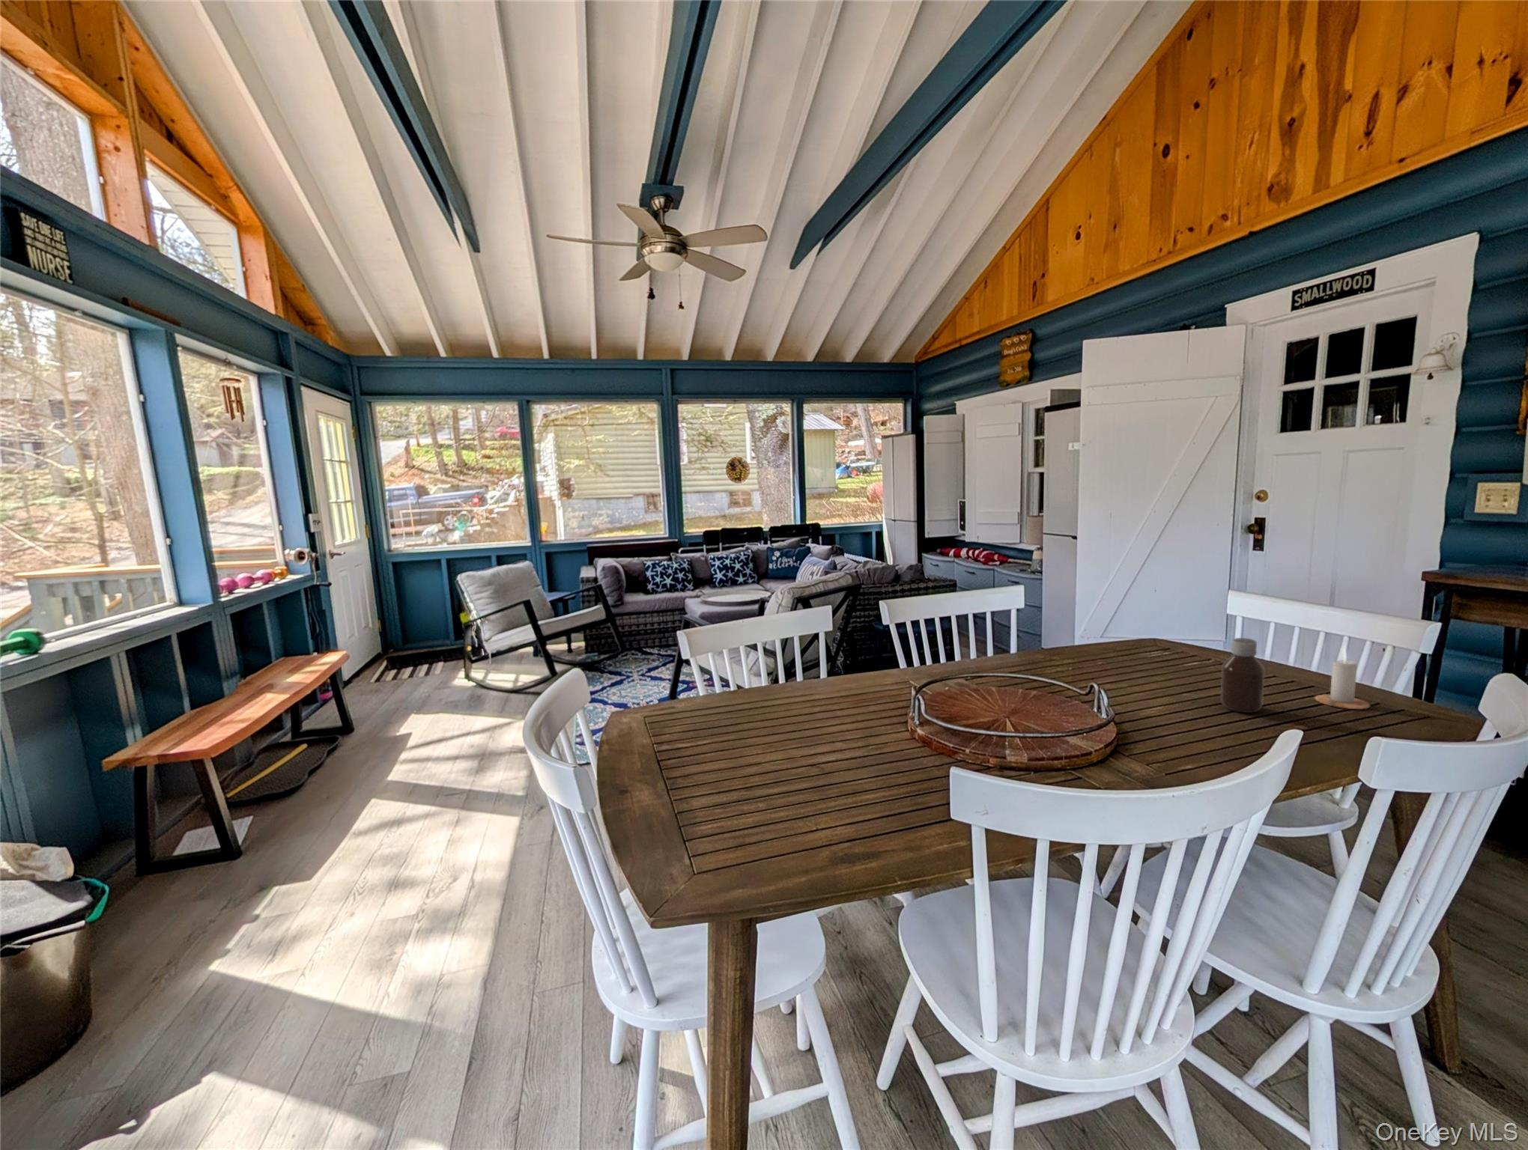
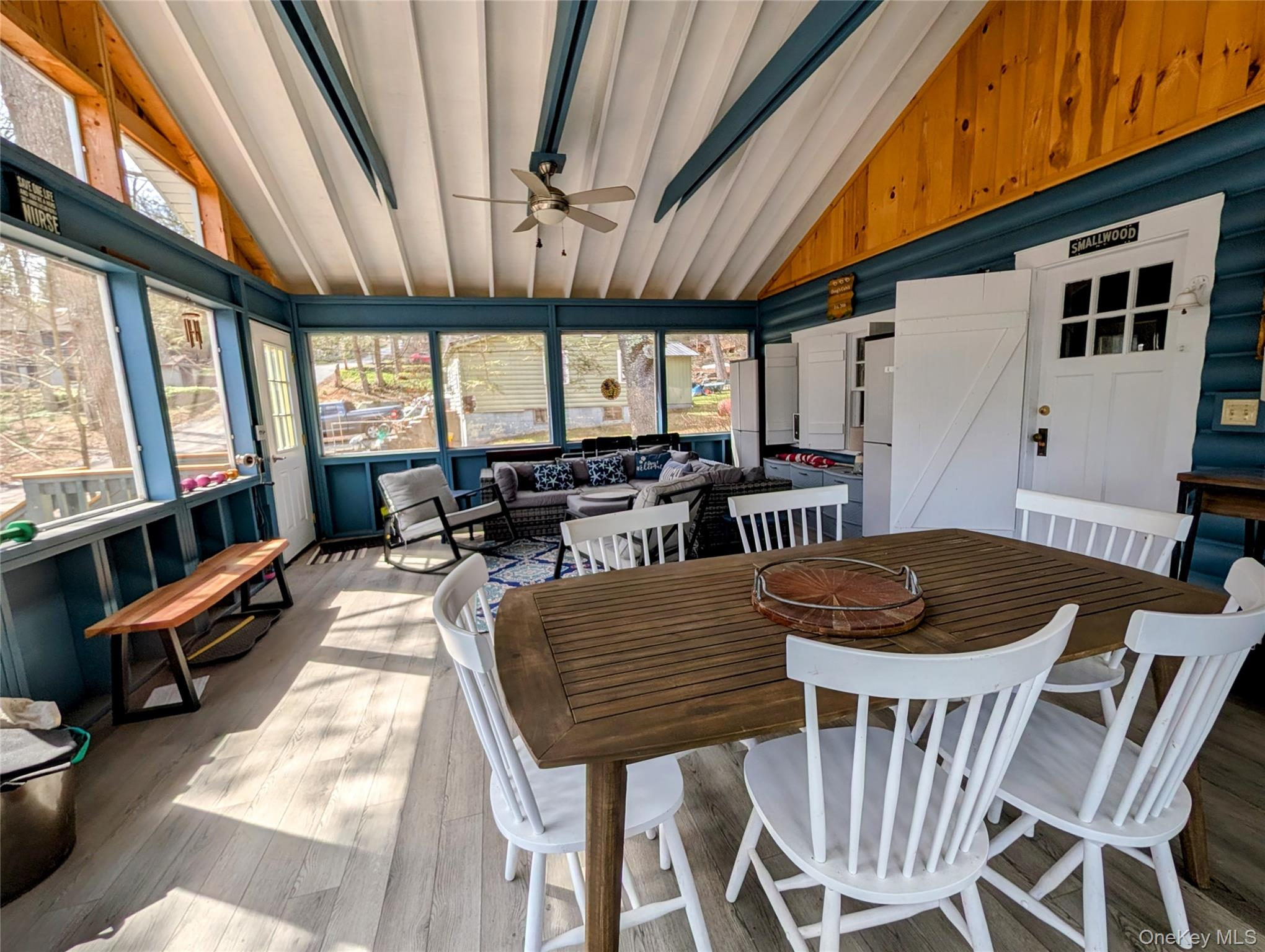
- bottle [1220,637,1265,714]
- candle [1314,644,1371,710]
